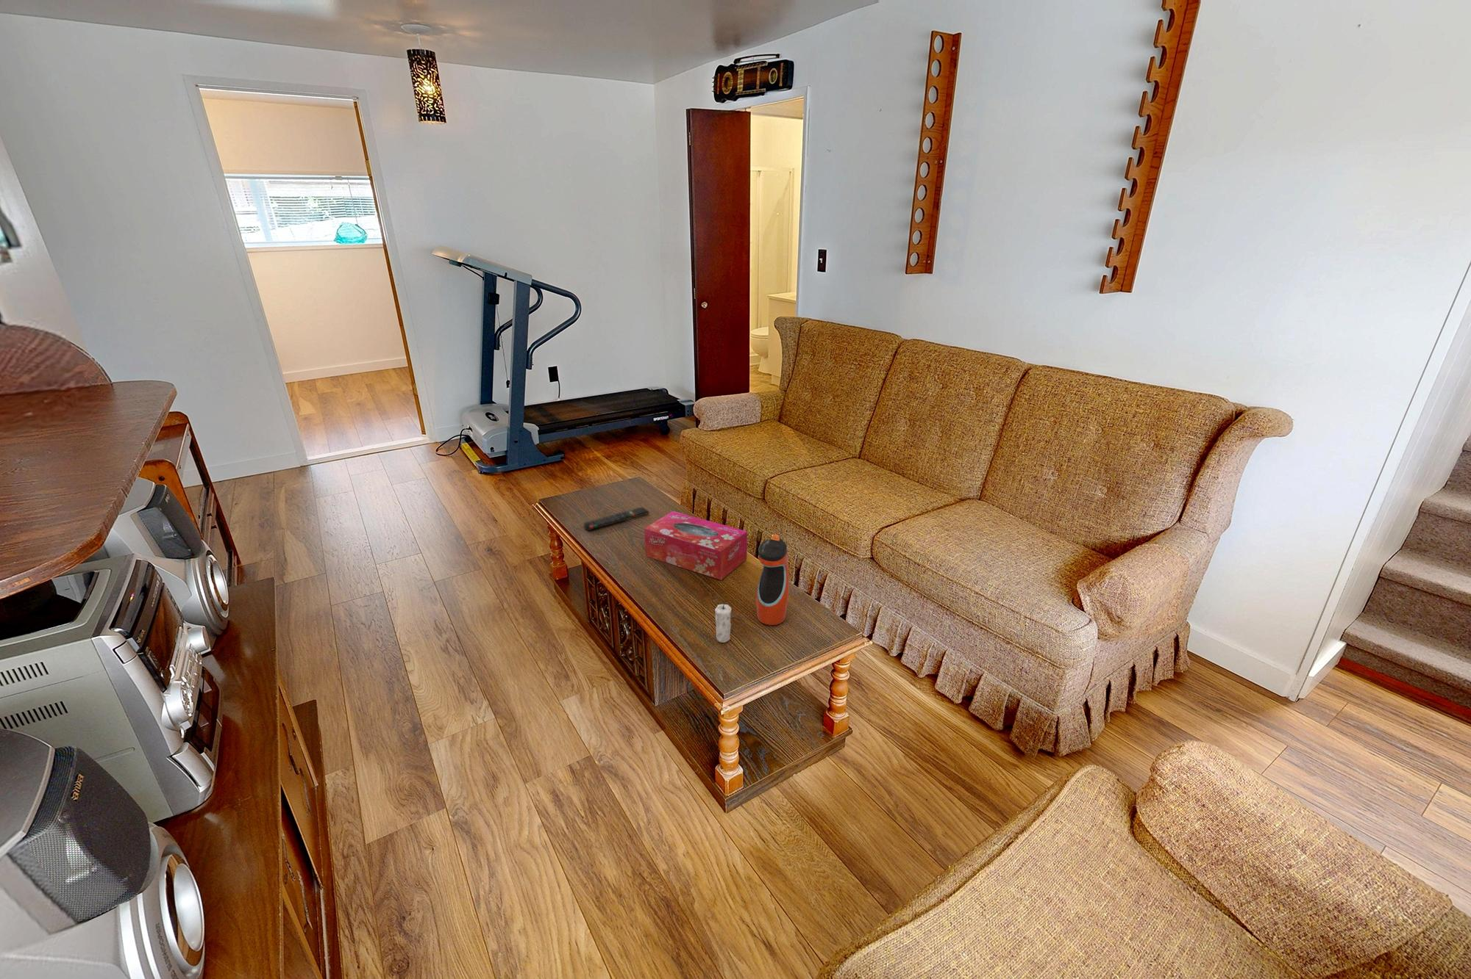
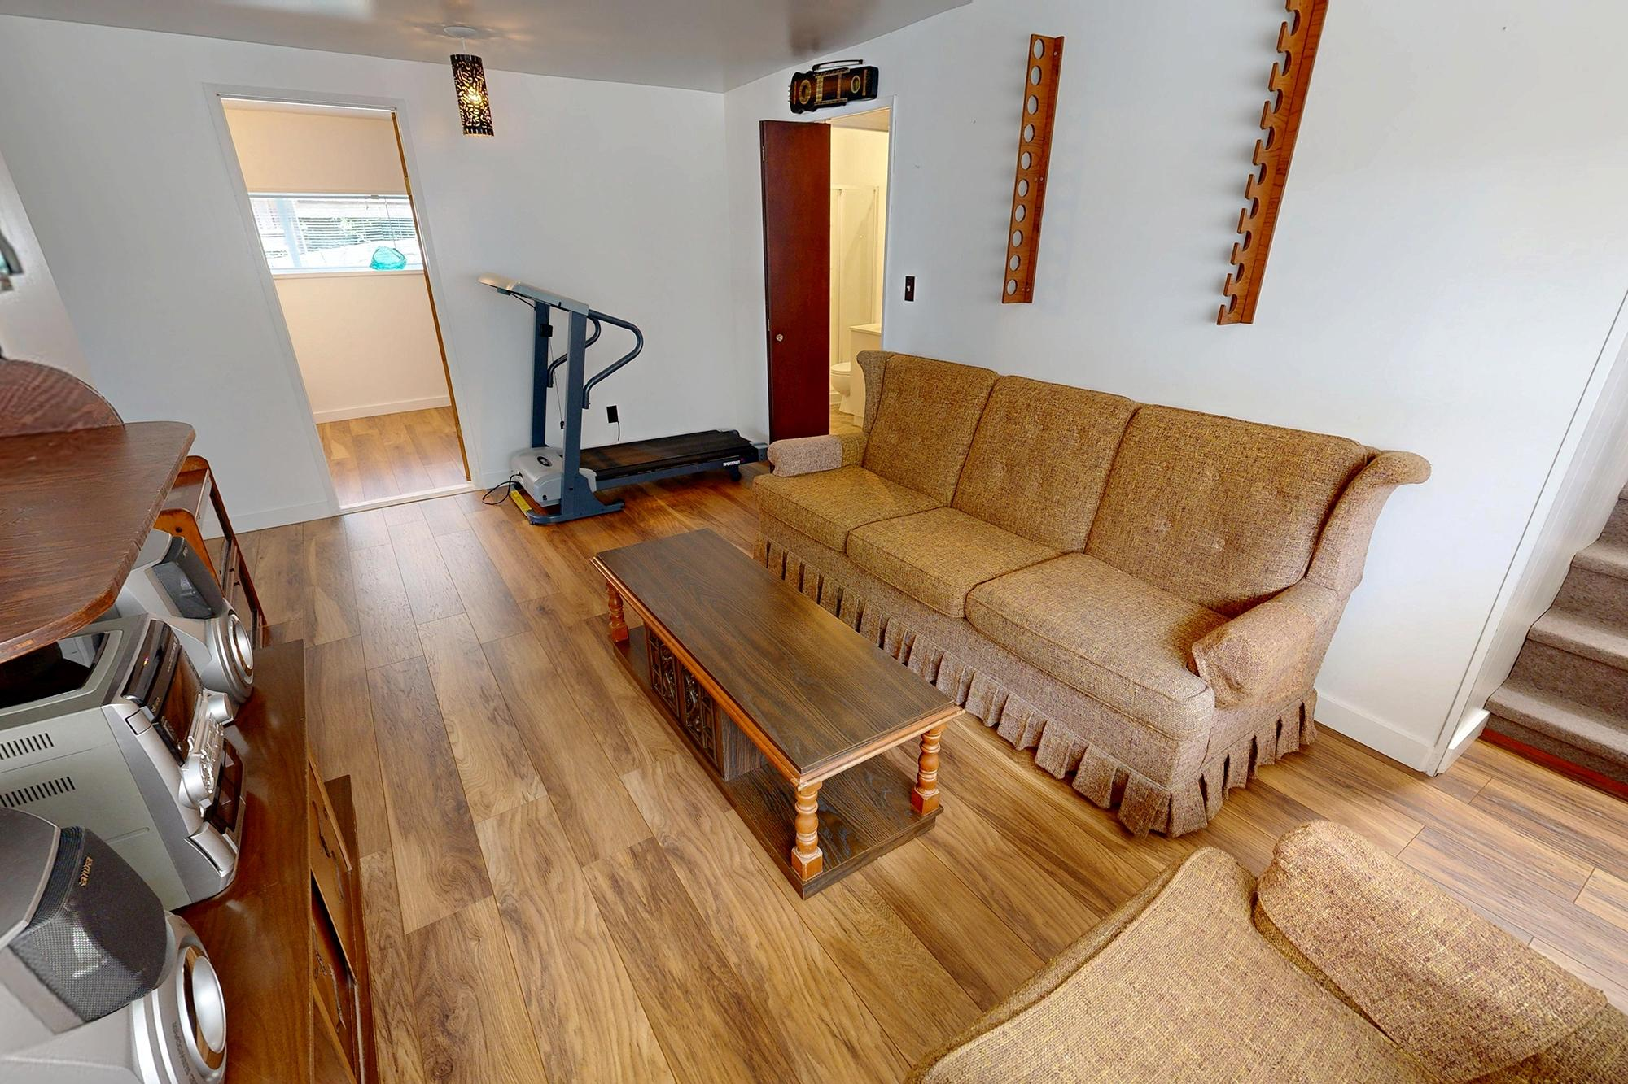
- candle [714,599,732,644]
- remote control [583,506,650,531]
- water bottle [756,534,790,626]
- tissue box [643,510,748,581]
